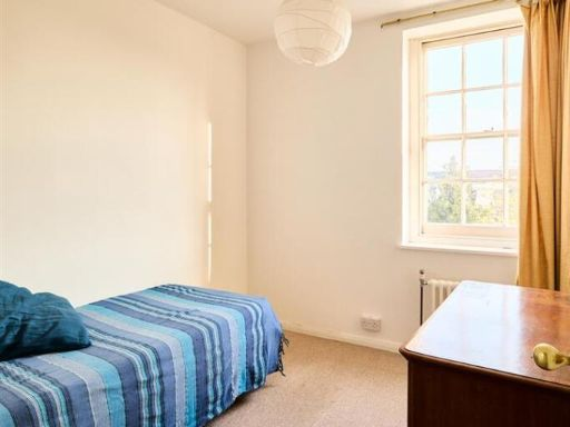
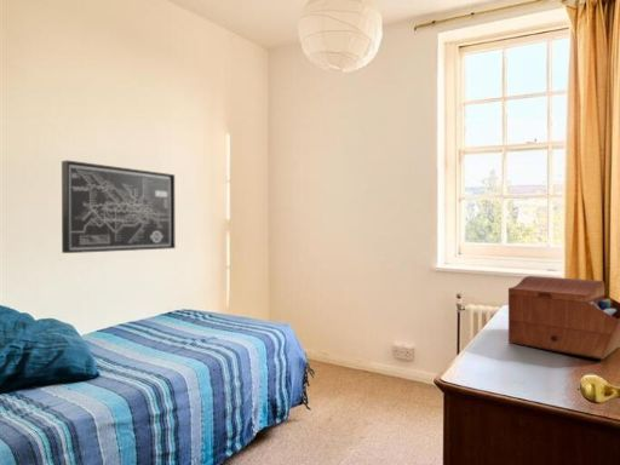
+ sewing box [507,275,620,361]
+ wall art [61,159,177,254]
